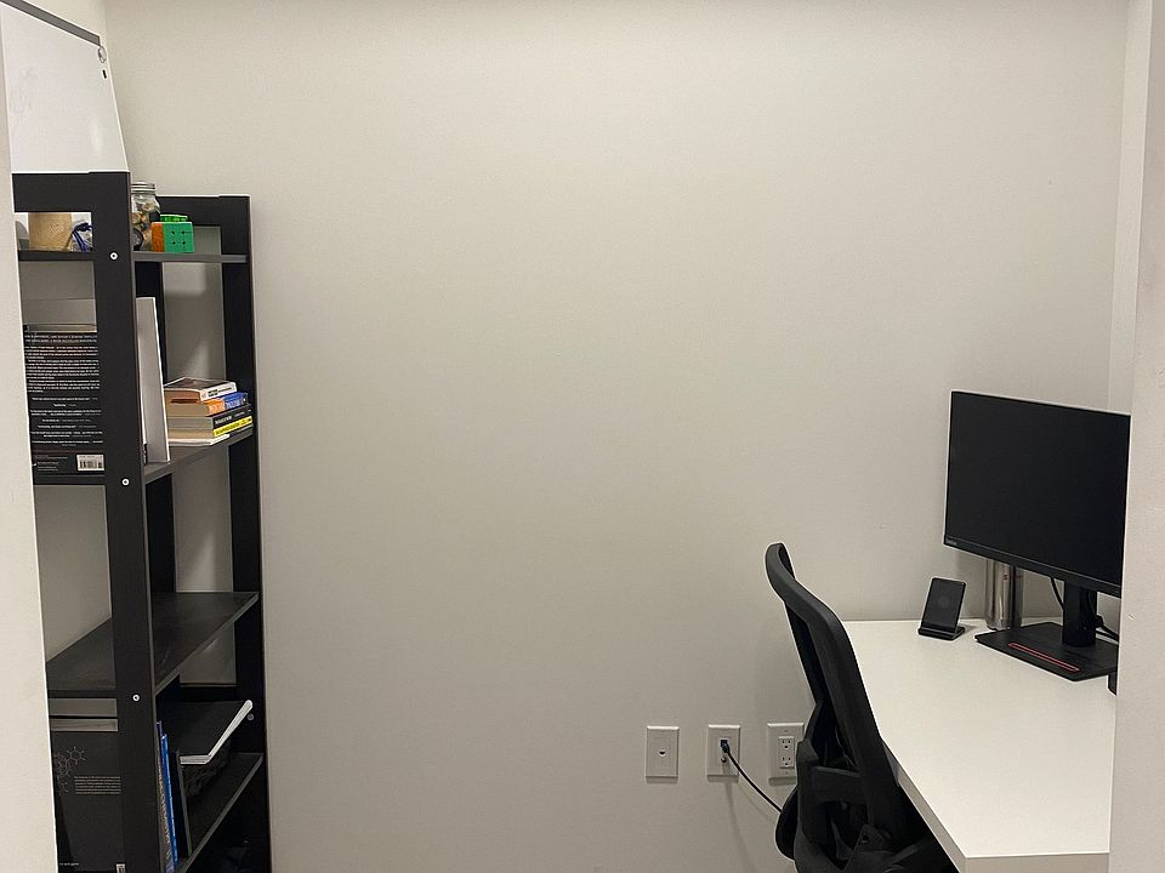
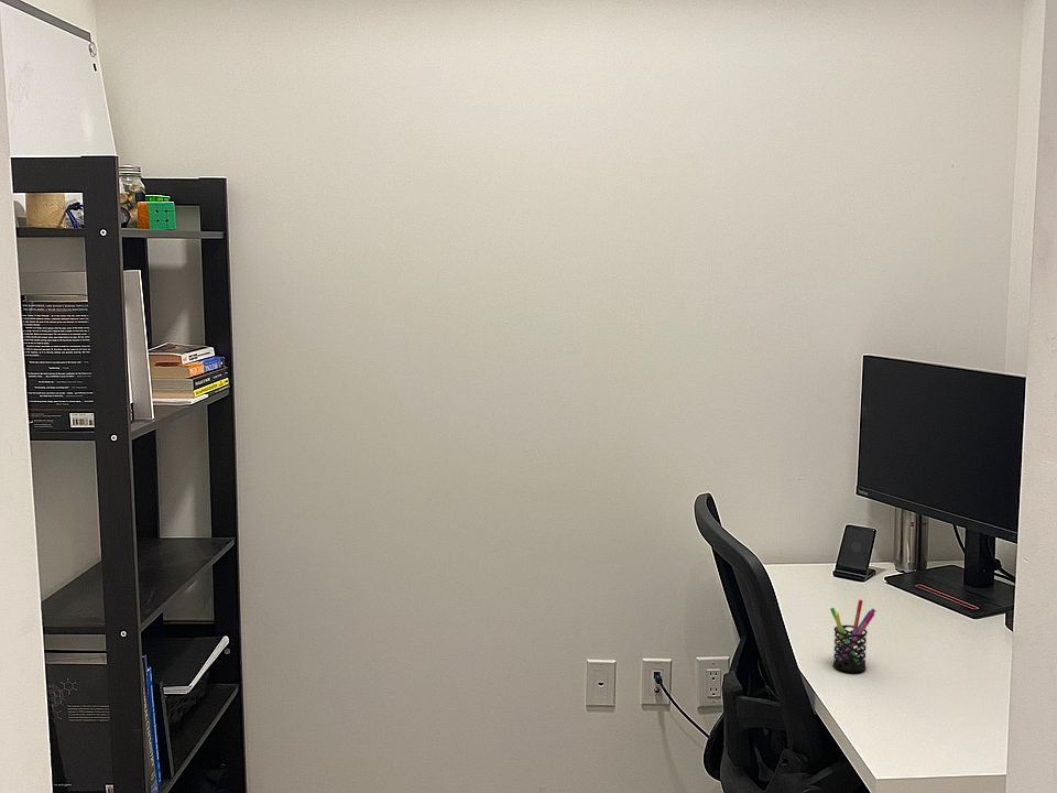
+ pen holder [829,599,876,673]
